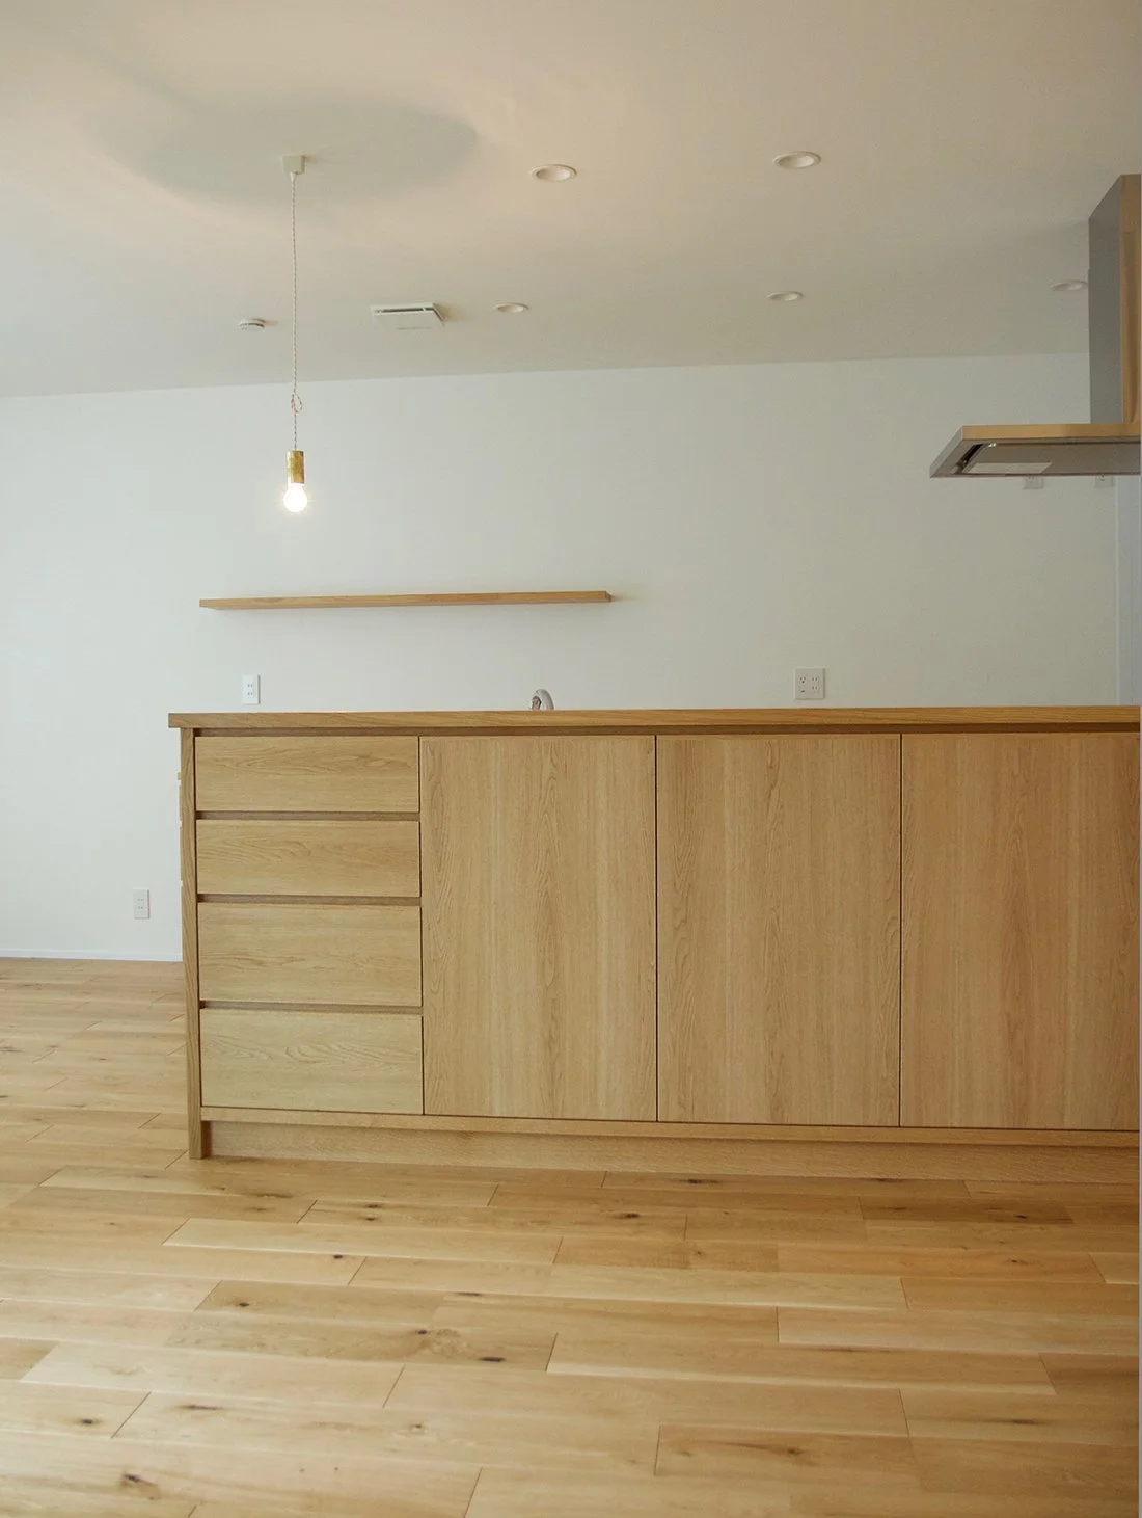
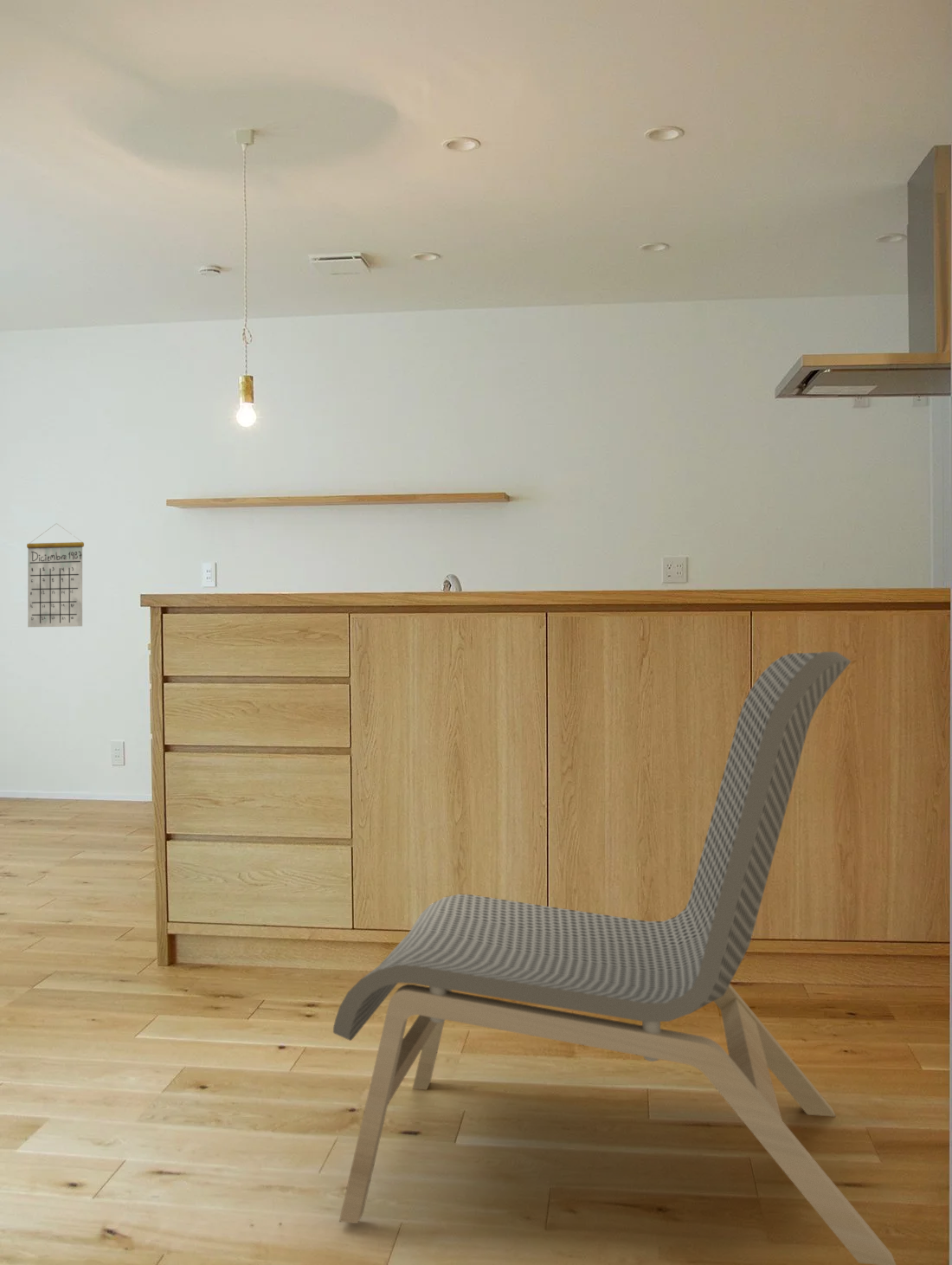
+ calendar [26,523,85,628]
+ dining chair [332,651,897,1265]
